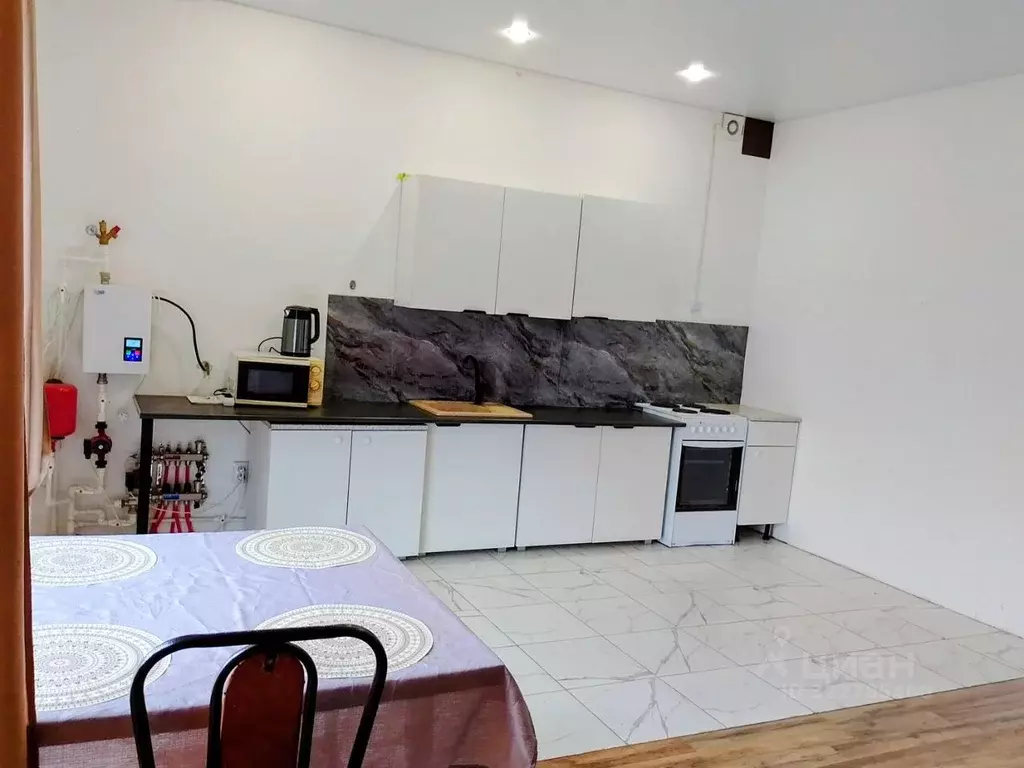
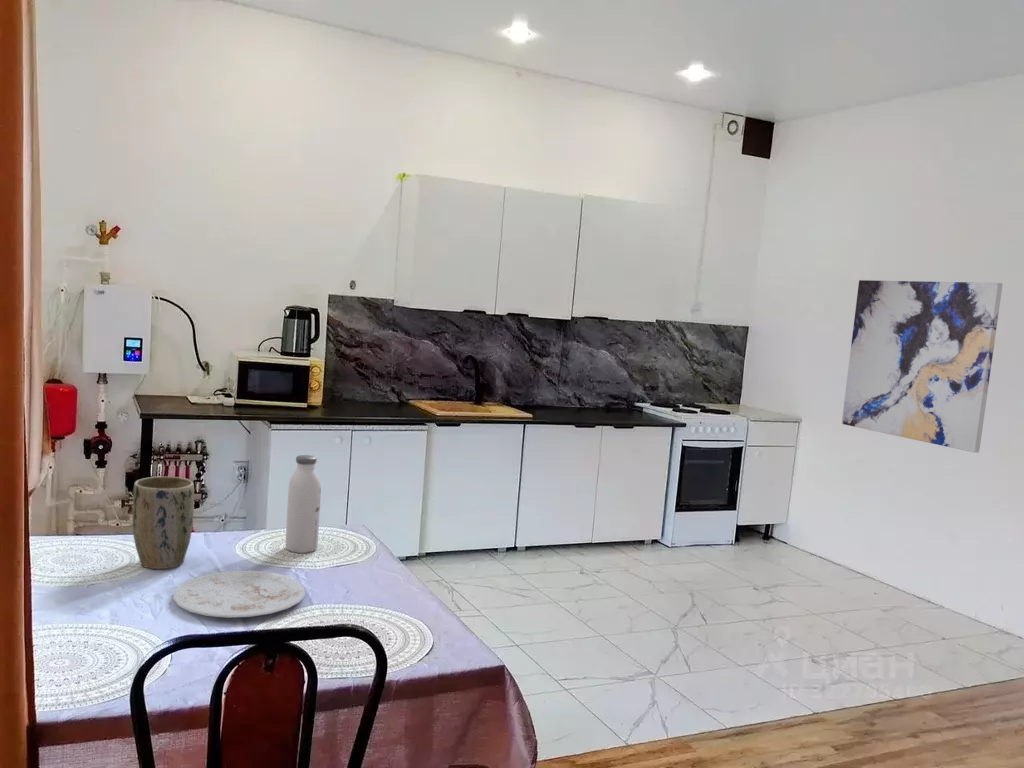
+ plant pot [132,475,195,570]
+ wall art [841,279,1004,454]
+ water bottle [285,454,322,554]
+ plate [172,569,306,619]
